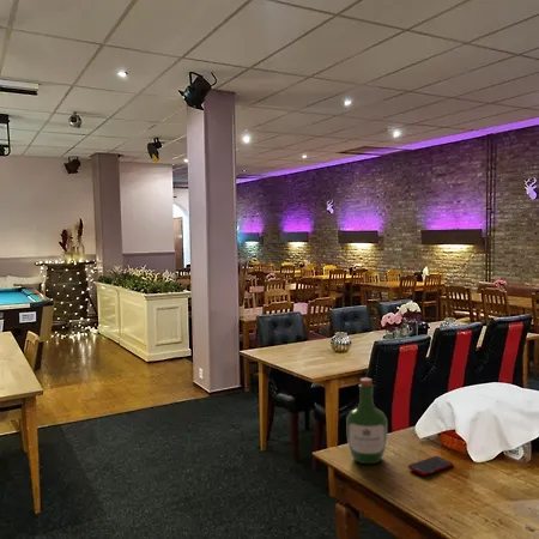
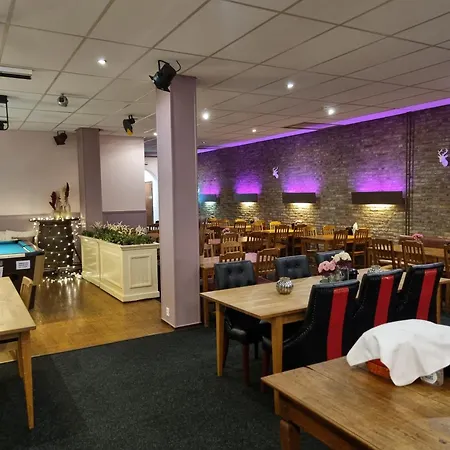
- wine bottle [345,376,388,465]
- cell phone [407,455,454,477]
